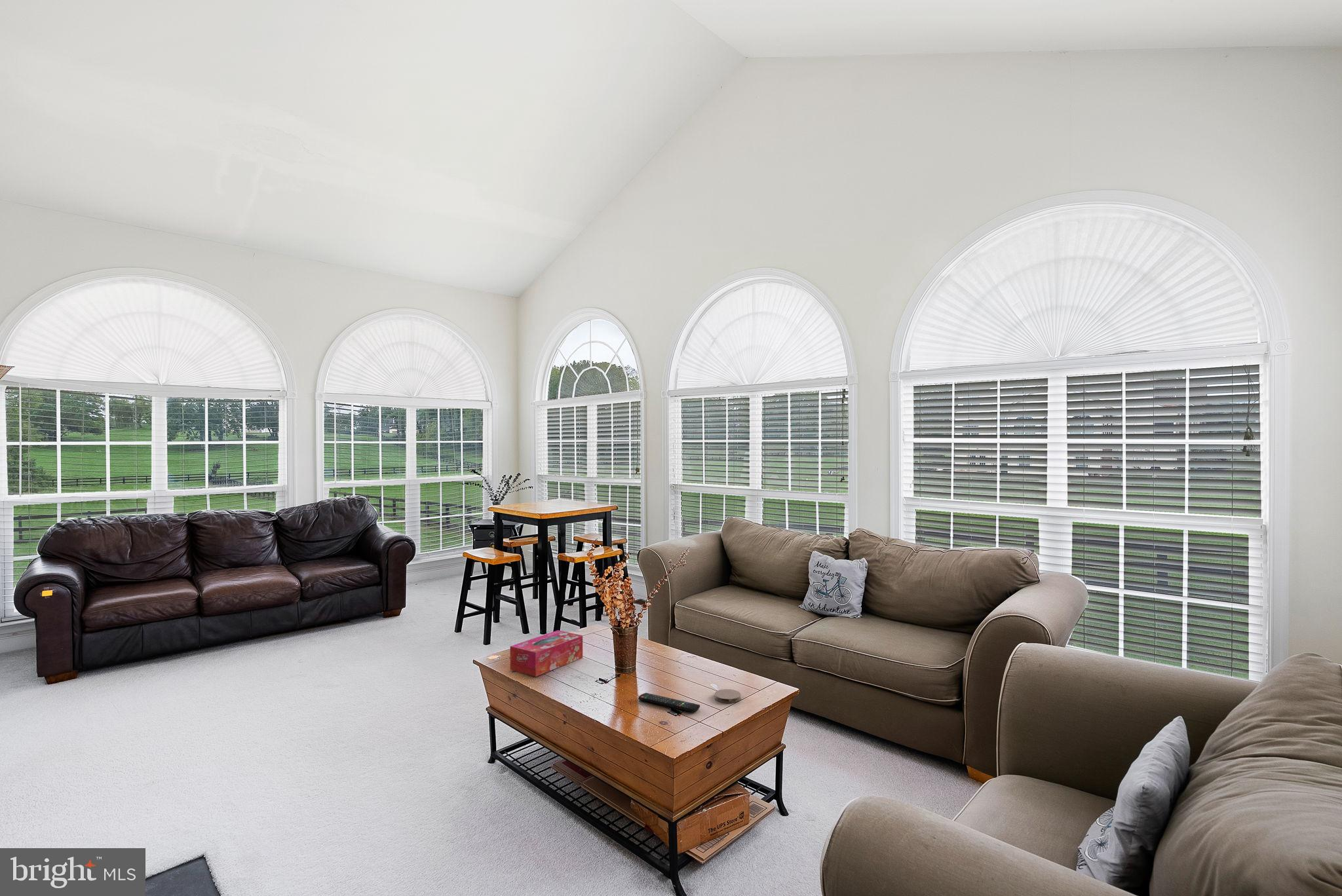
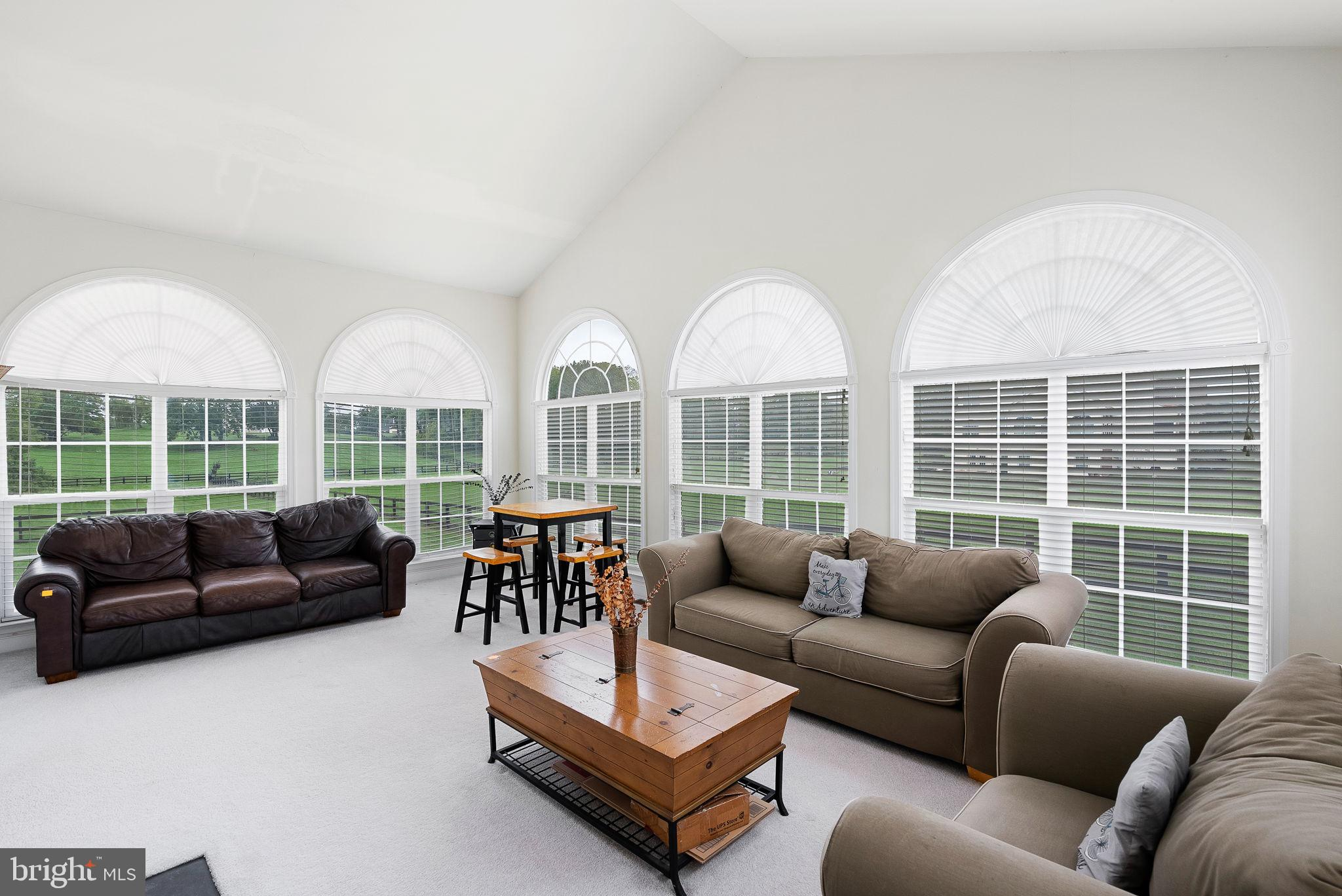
- tissue box [510,630,583,677]
- coaster [714,688,741,703]
- remote control [638,692,700,713]
